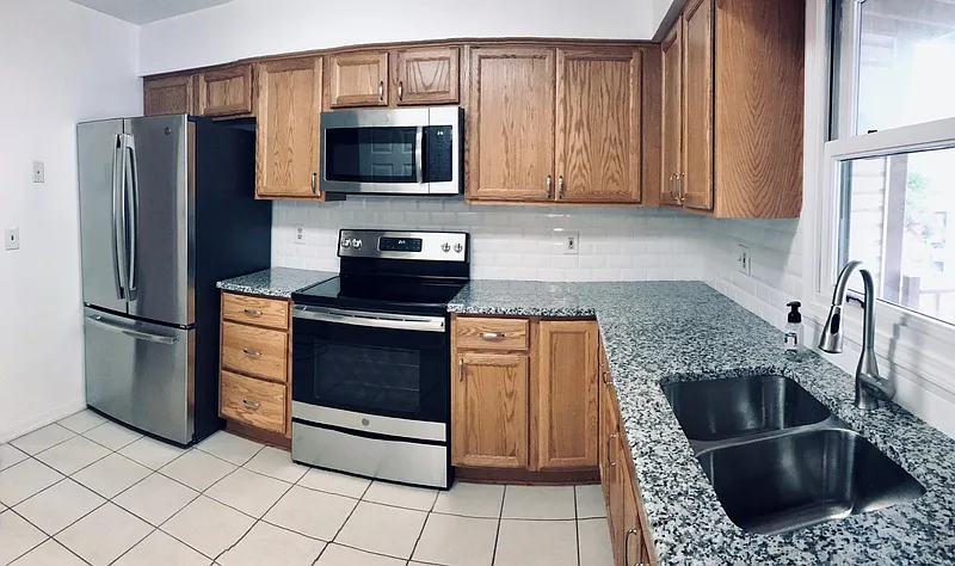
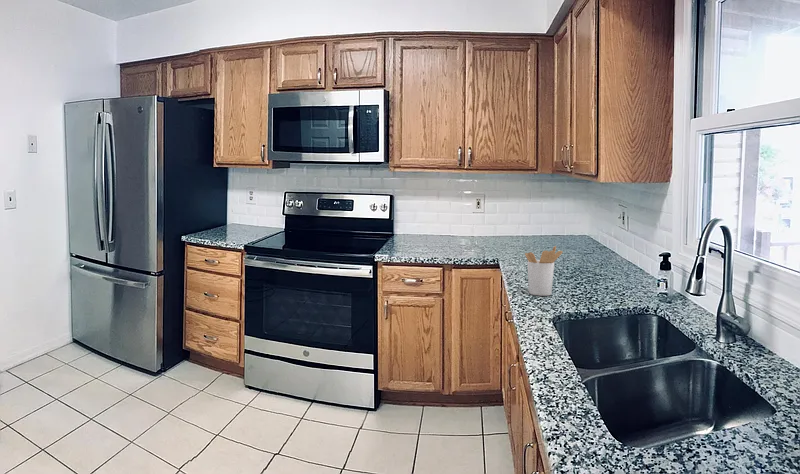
+ utensil holder [524,245,564,297]
